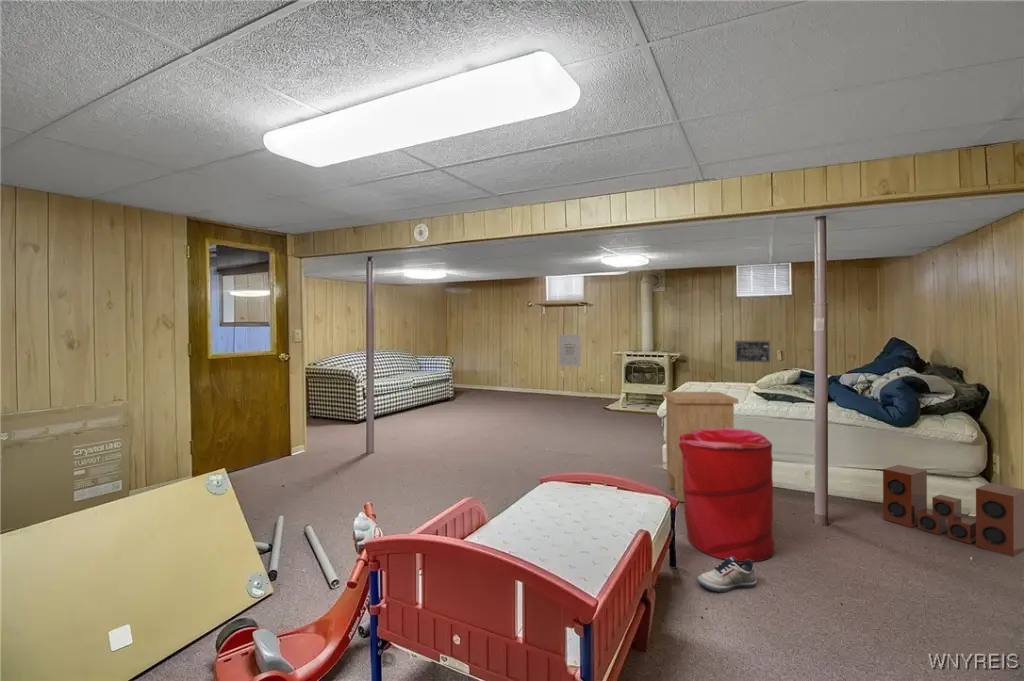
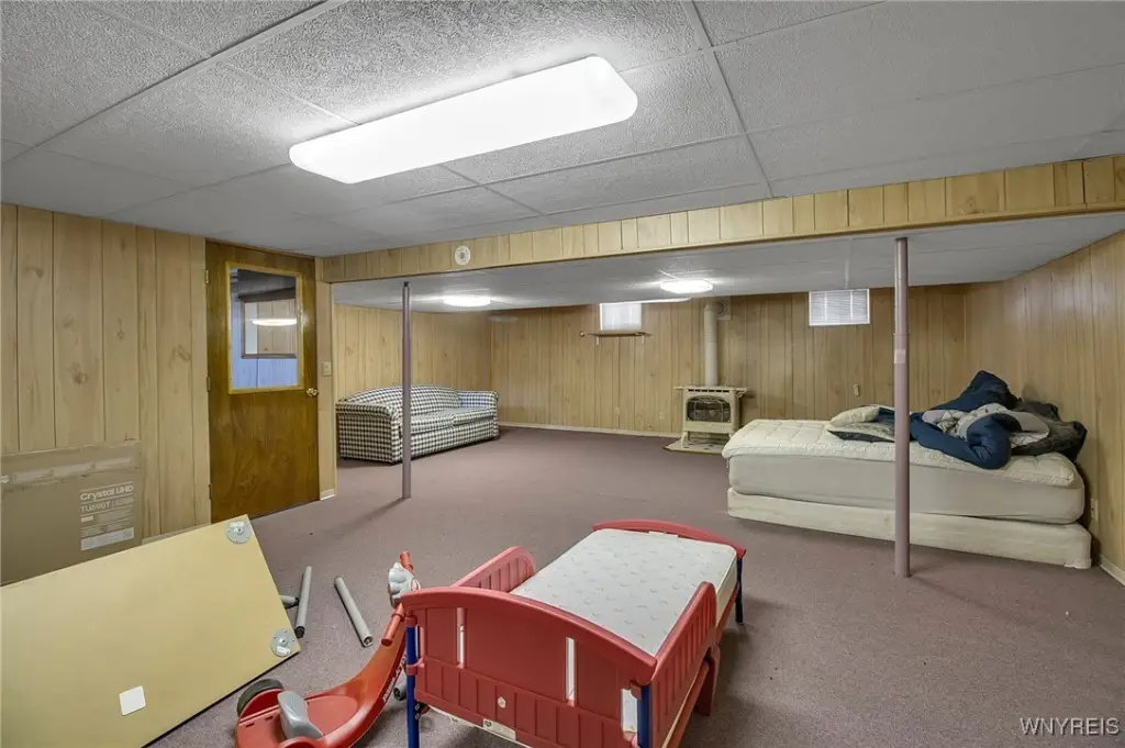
- shoe [696,557,758,593]
- nightstand [661,391,739,503]
- wall art [558,334,581,367]
- laundry hamper [679,427,776,563]
- speaker [882,464,1024,558]
- wall art [734,340,771,363]
